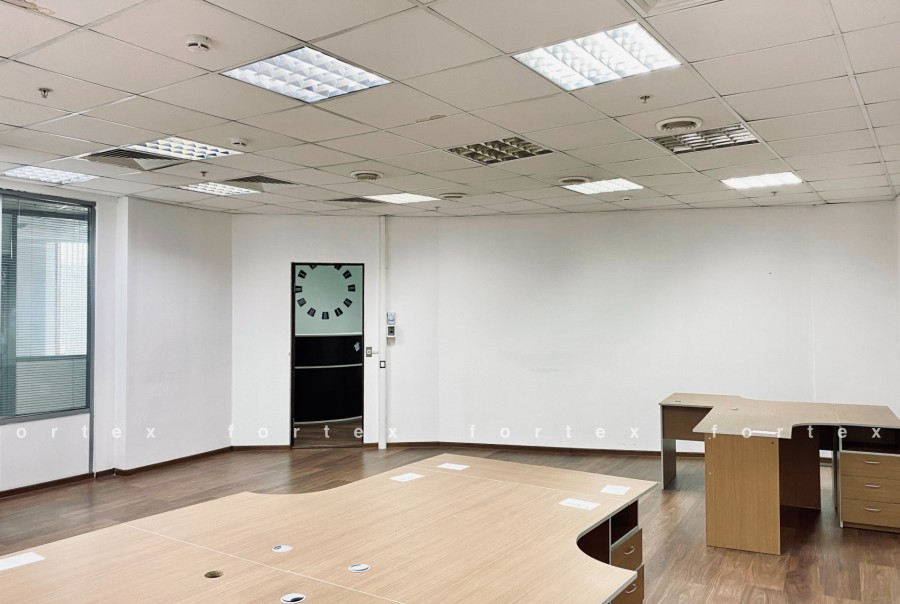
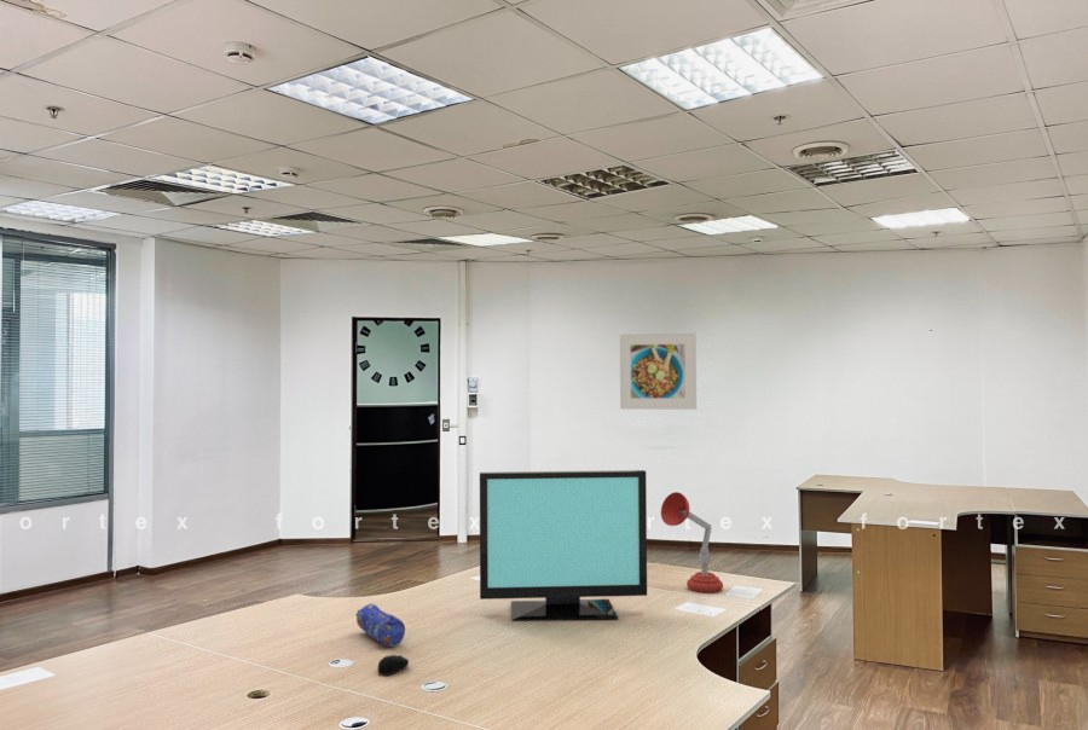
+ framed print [619,331,698,411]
+ pencil case [354,602,406,648]
+ computer mouse [376,654,410,677]
+ monitor [479,469,648,622]
+ desk lamp [660,491,724,593]
